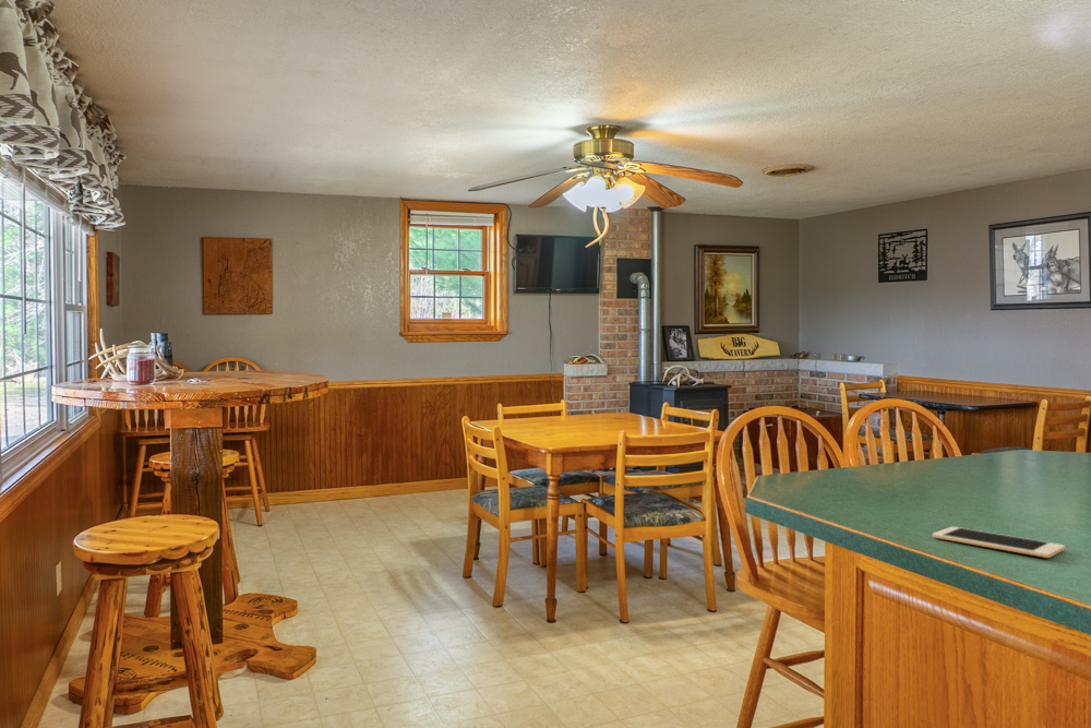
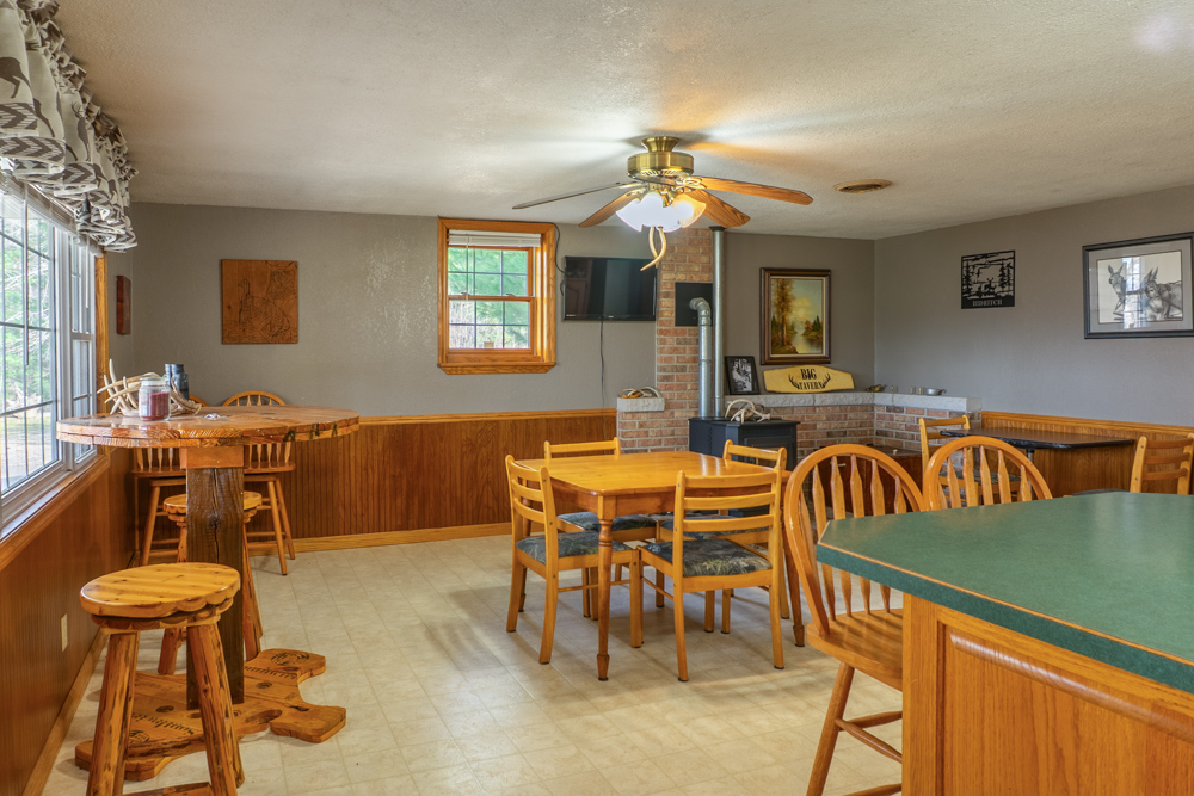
- cell phone [932,526,1066,559]
